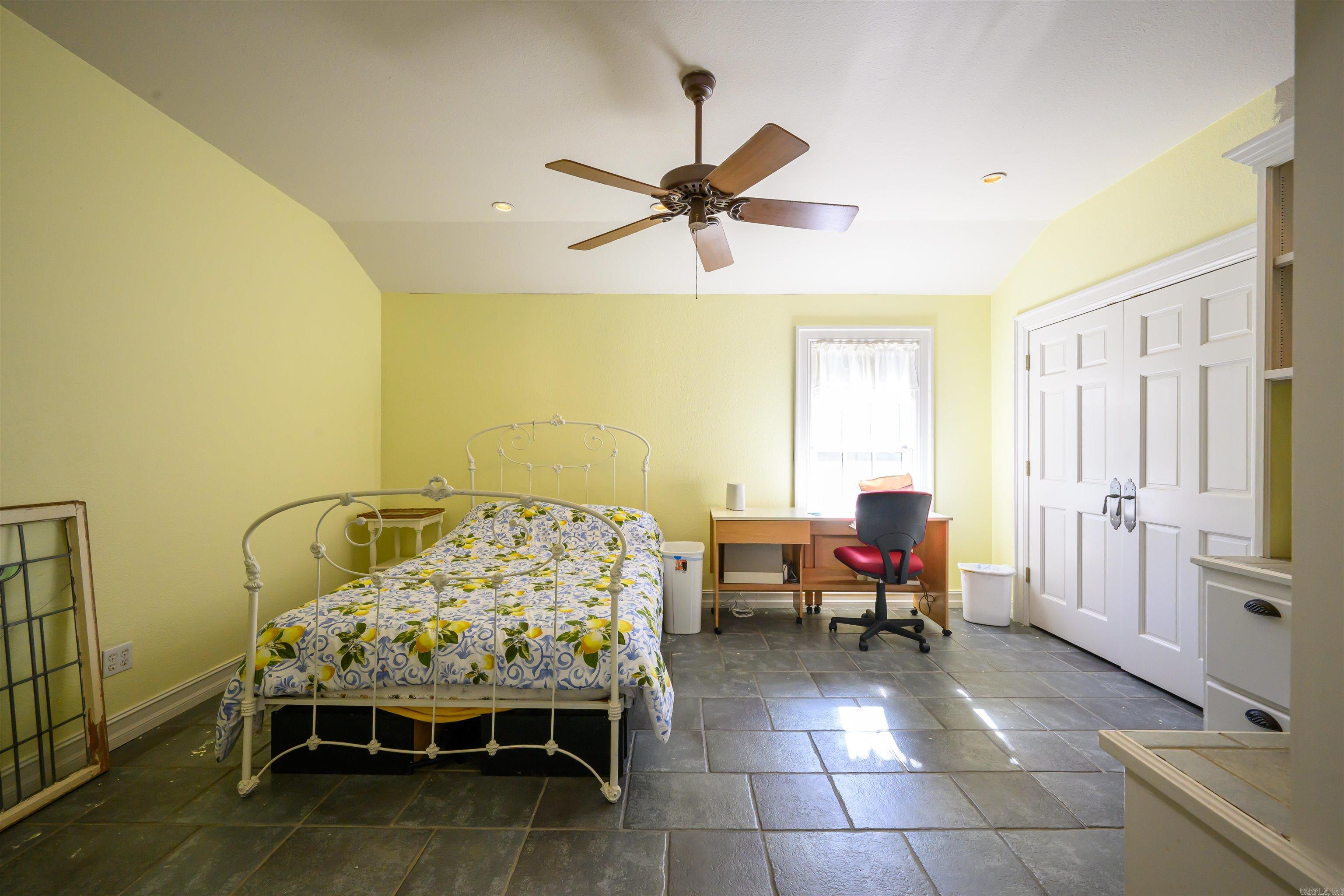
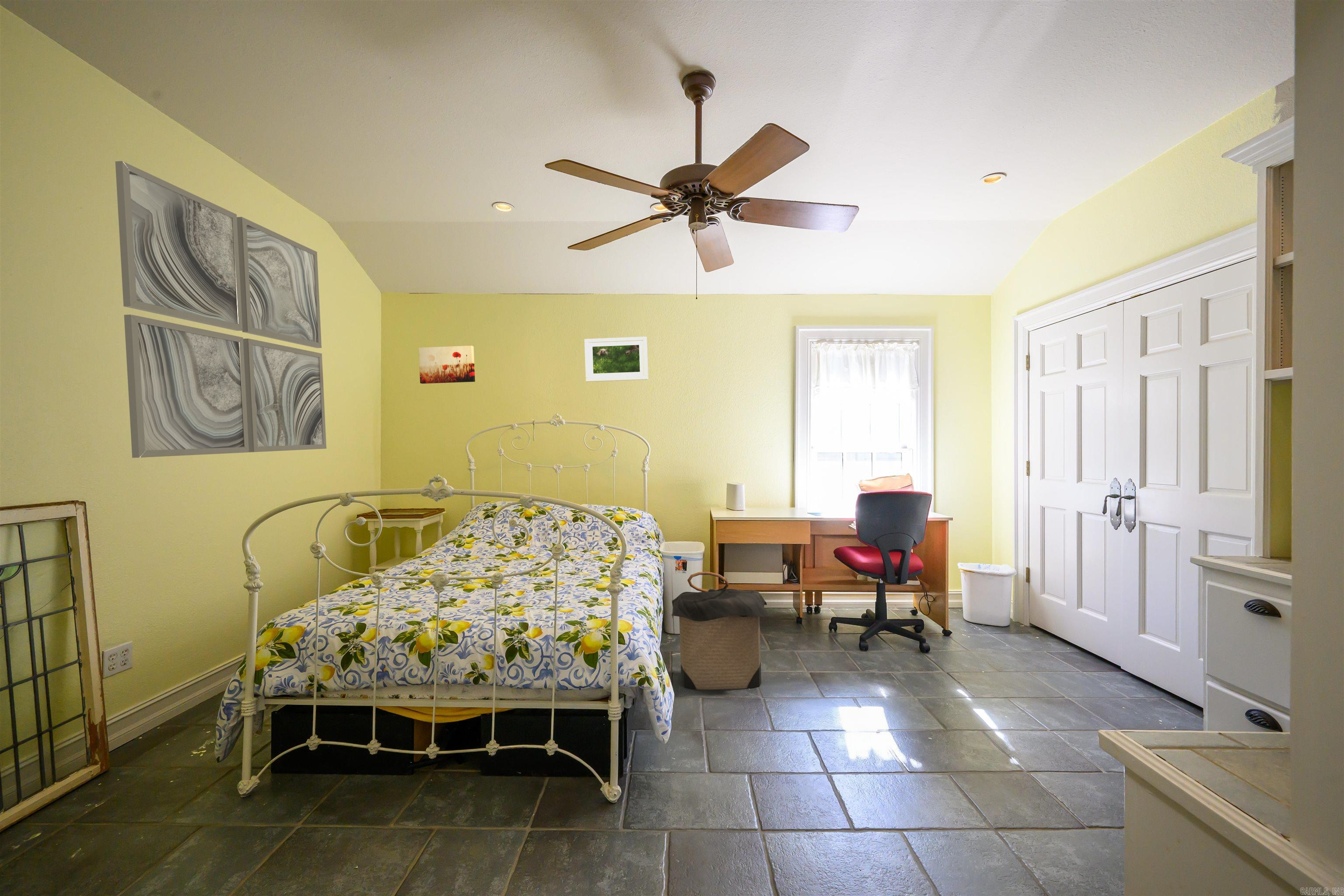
+ laundry hamper [671,571,770,690]
+ wall art [115,161,327,458]
+ wall art [418,345,476,384]
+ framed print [584,336,648,382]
